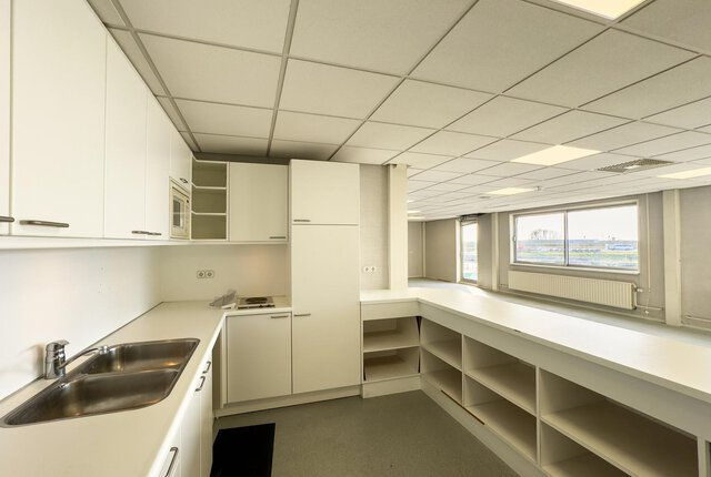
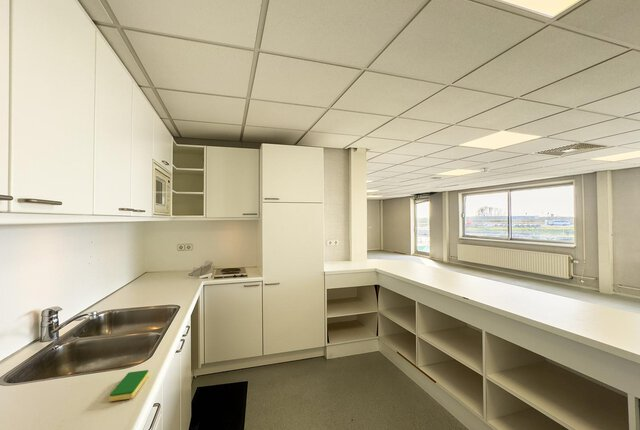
+ dish sponge [109,369,149,402]
